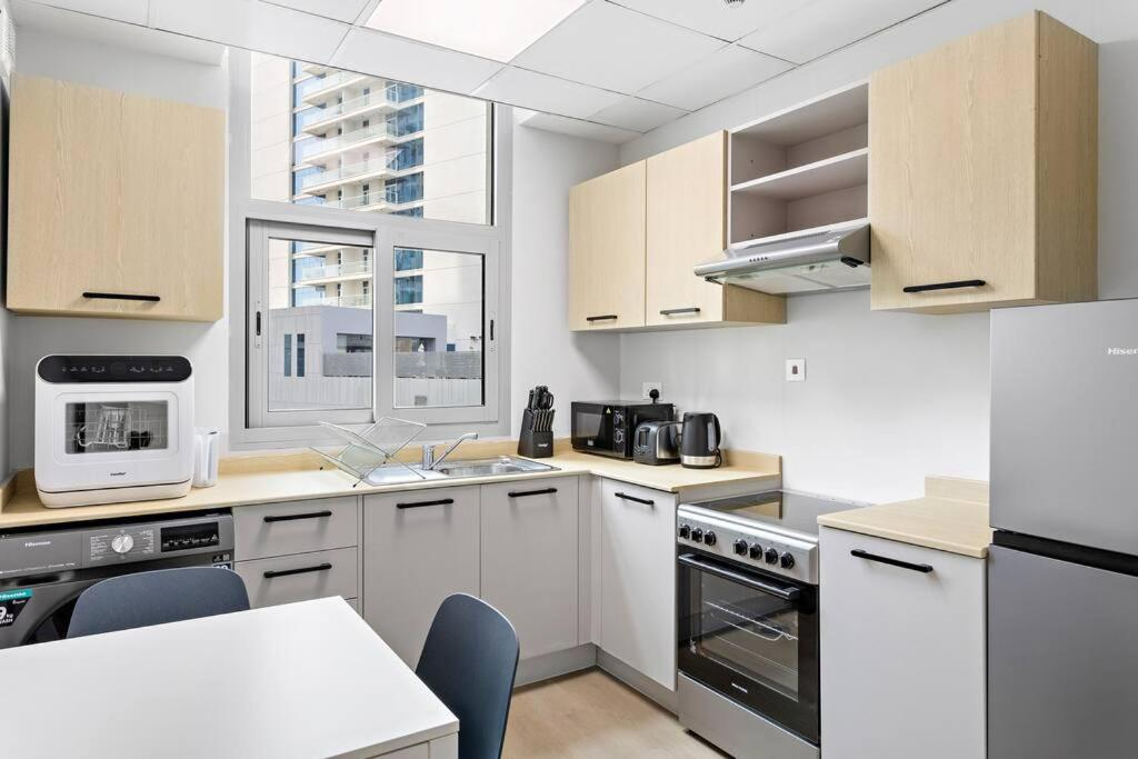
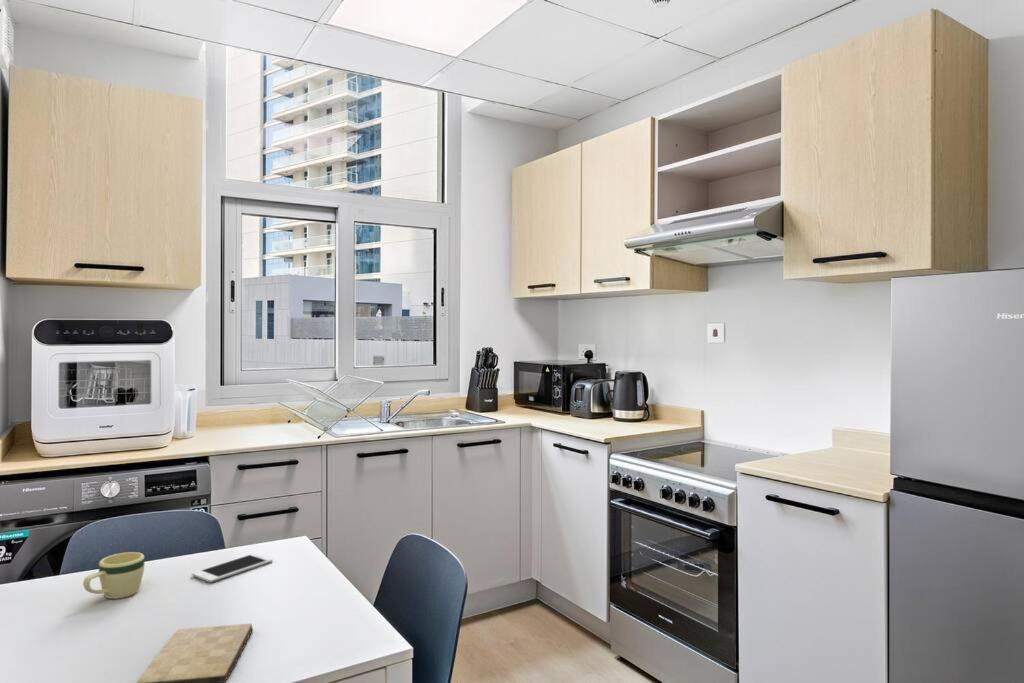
+ cutting board [135,623,254,683]
+ cell phone [191,552,274,583]
+ mug [82,551,145,600]
